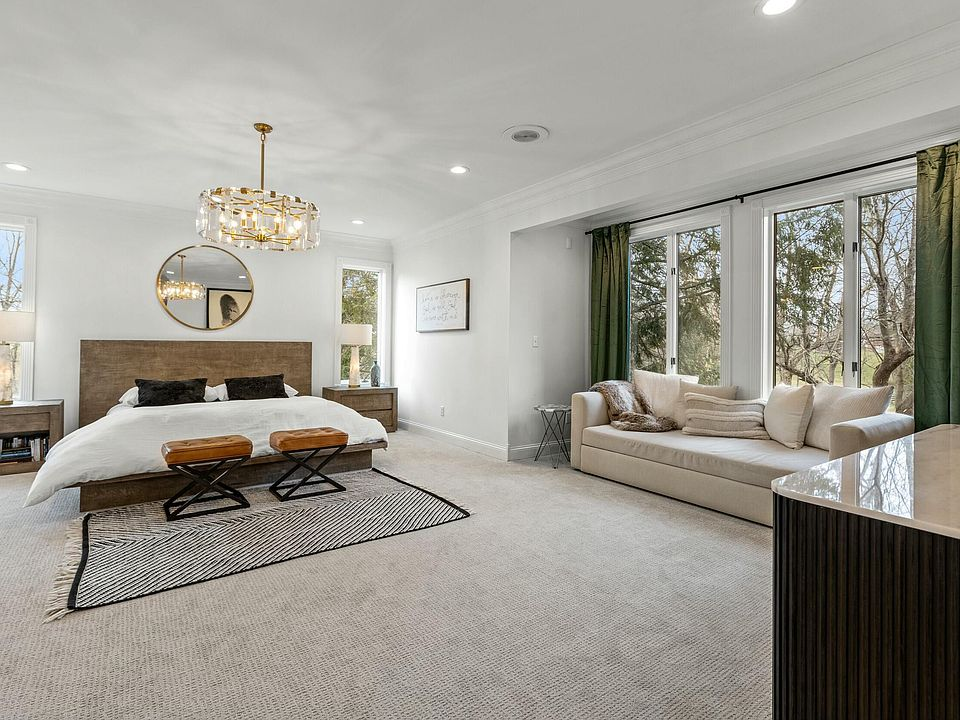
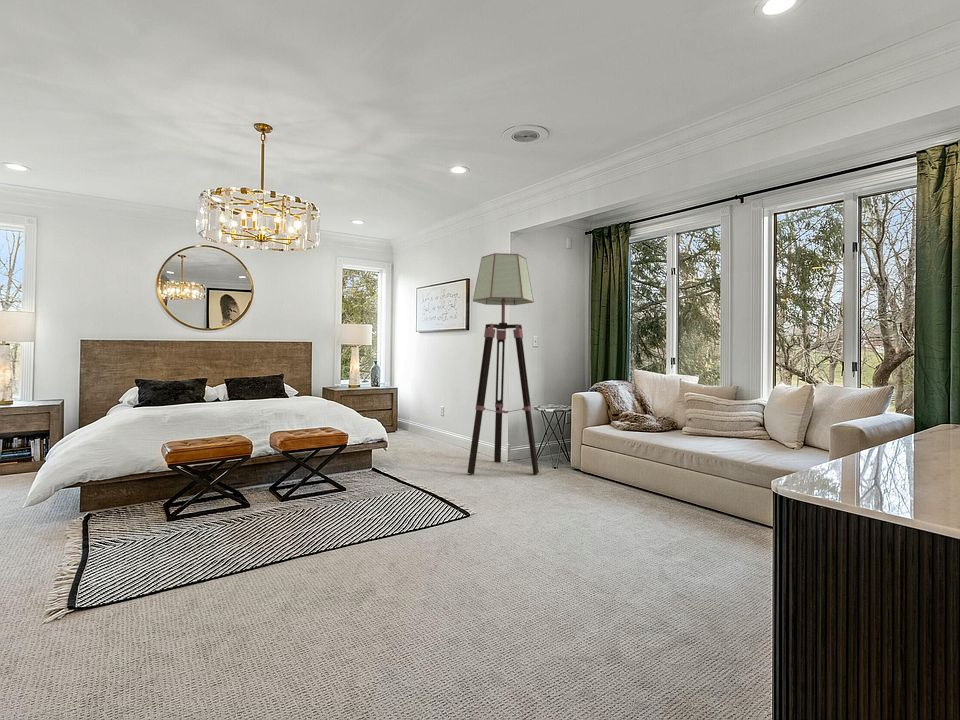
+ floor lamp [466,252,540,475]
